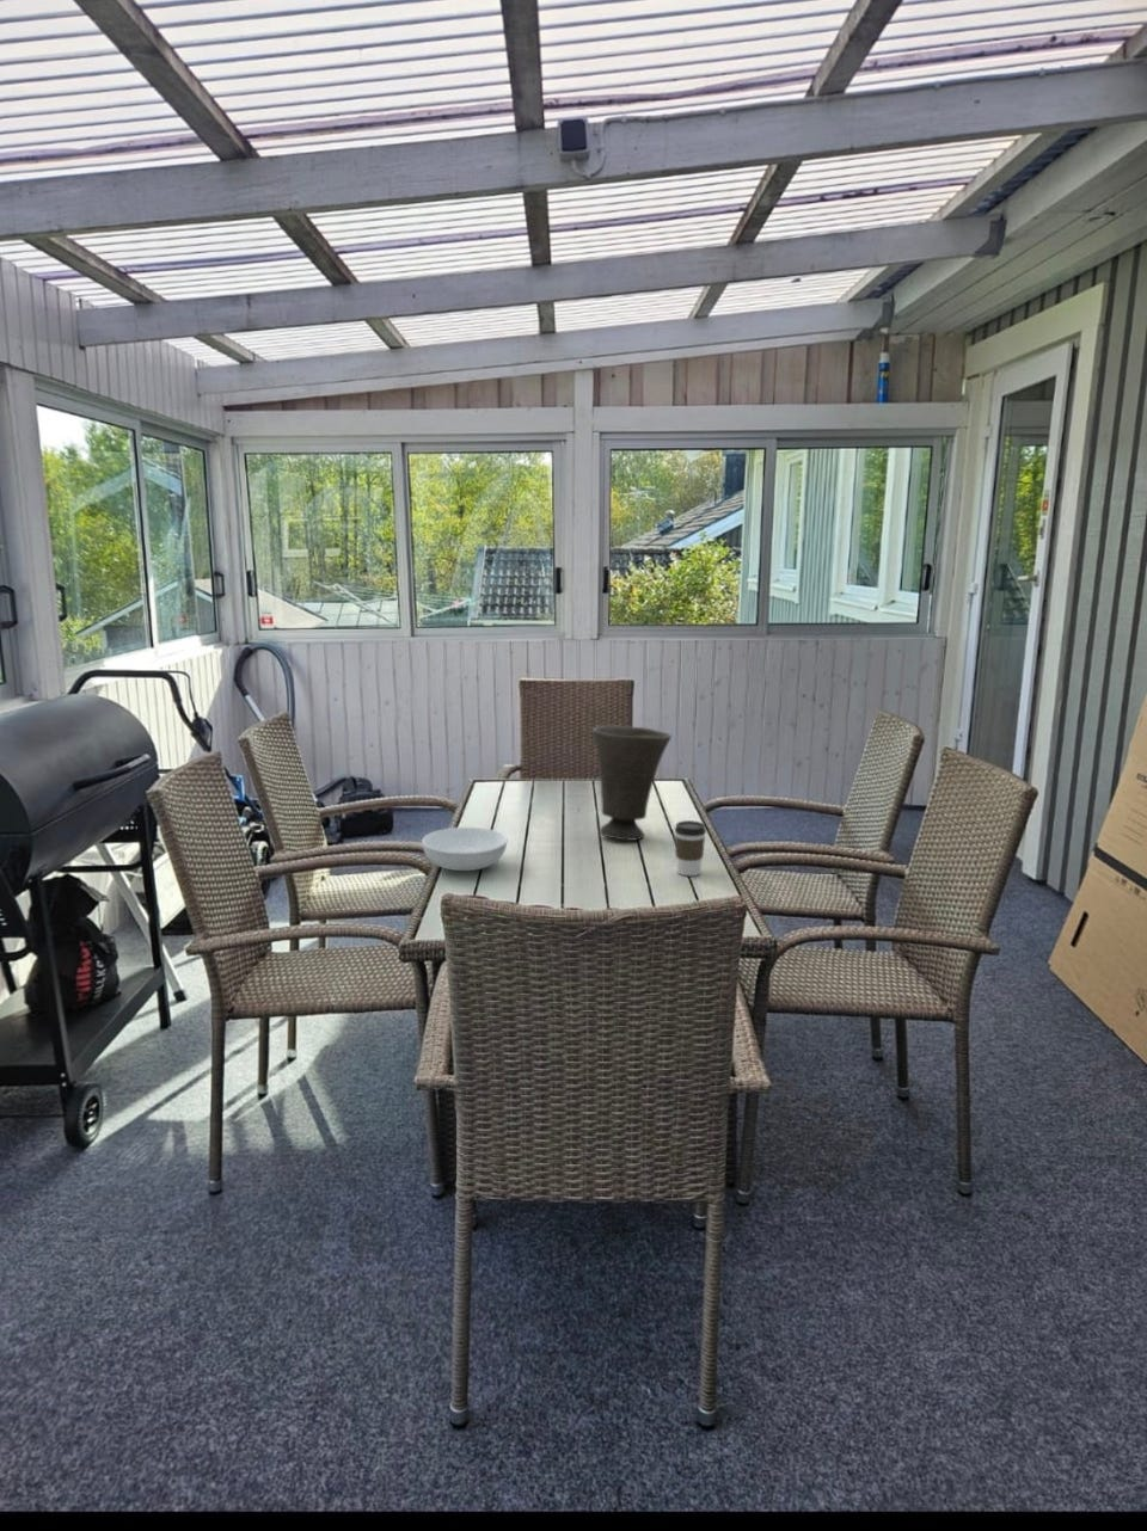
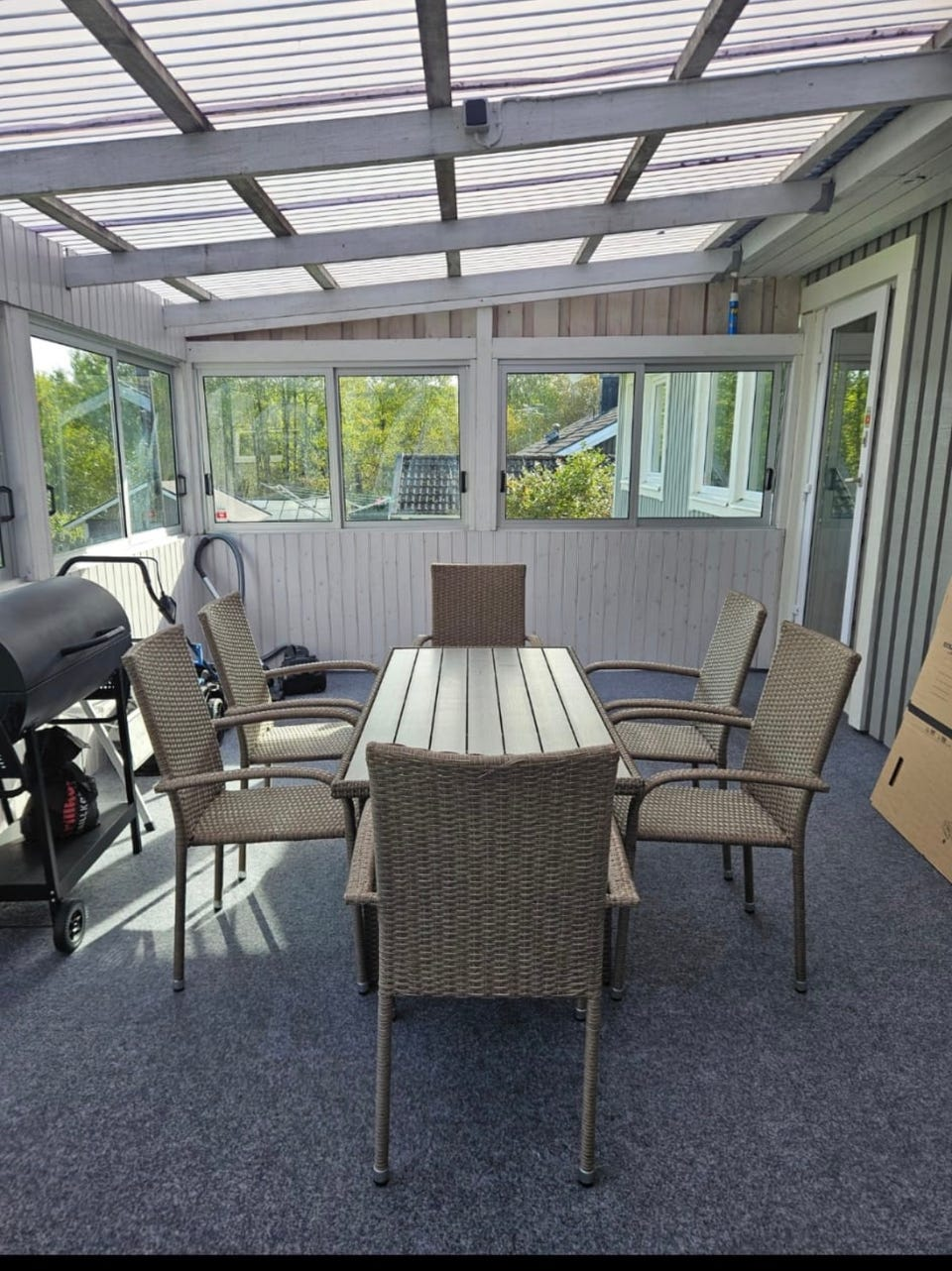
- coffee cup [674,819,707,877]
- vase [592,725,672,842]
- serving bowl [420,826,507,872]
